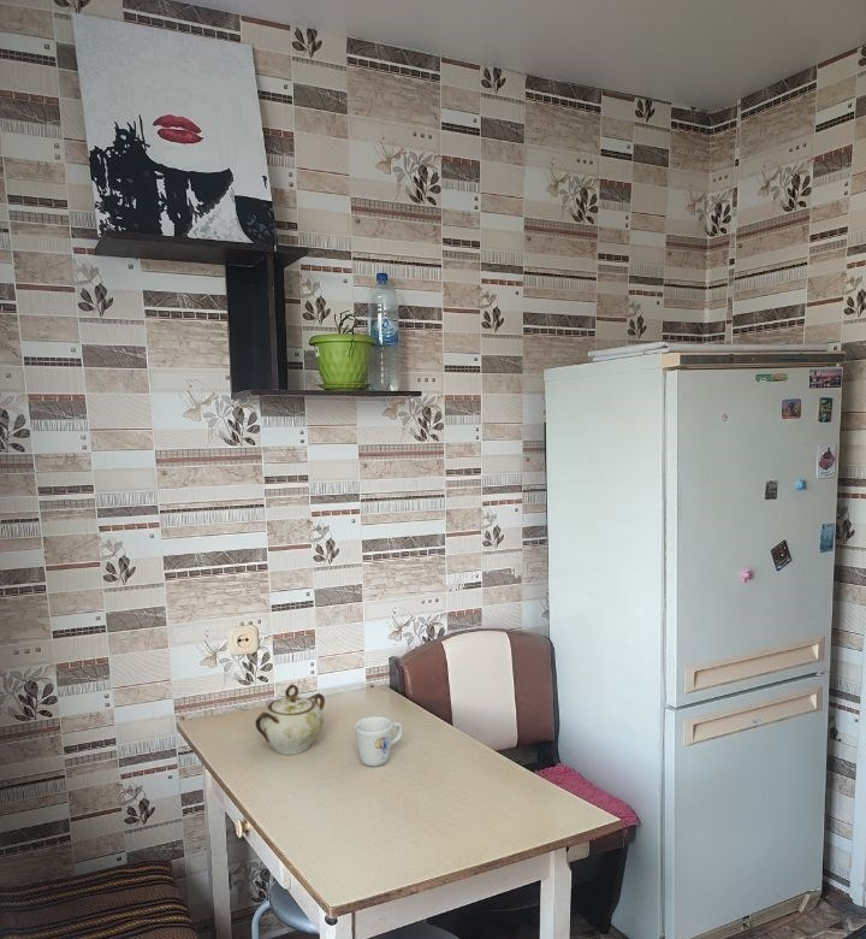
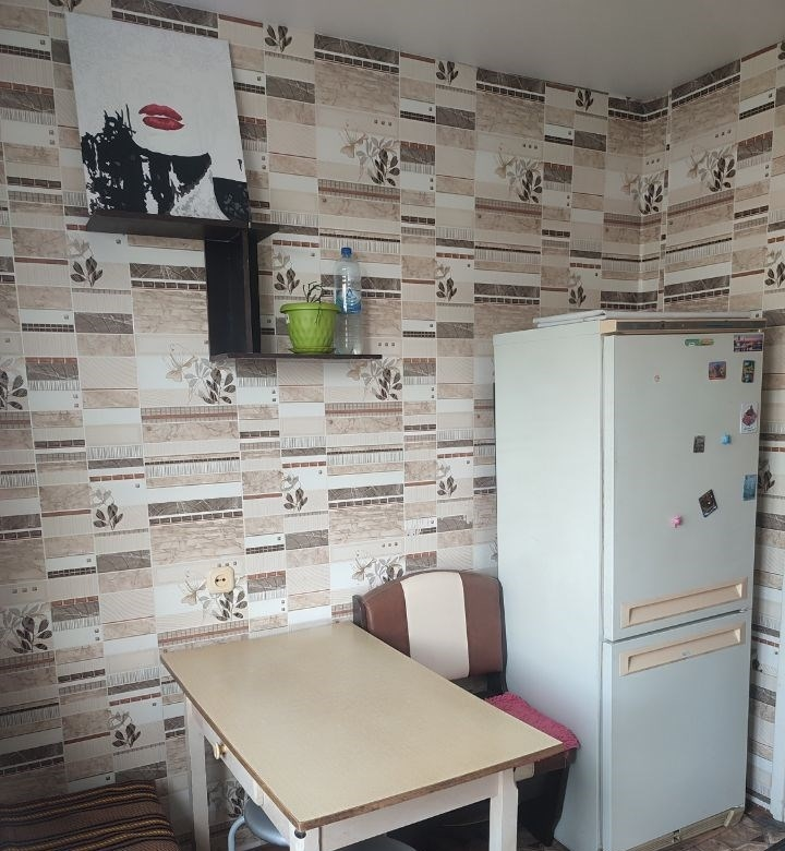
- sugar bowl [255,683,326,756]
- mug [354,715,404,768]
